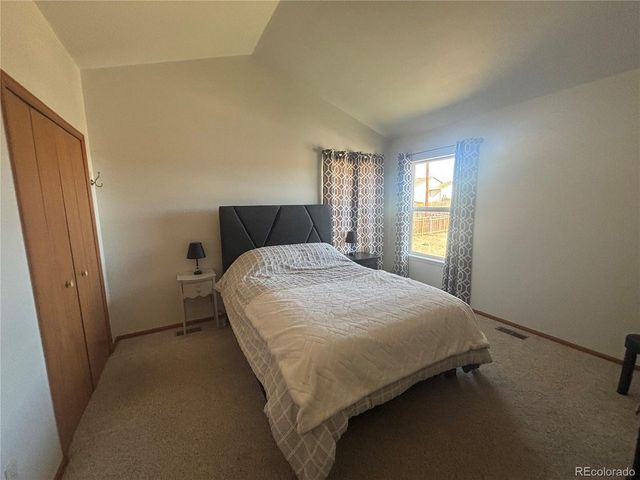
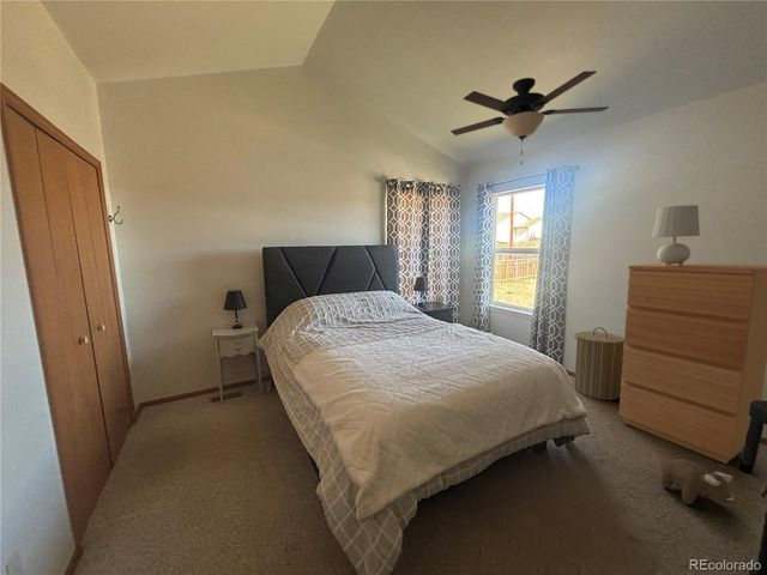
+ ceiling fan [449,69,610,165]
+ plush toy [659,458,735,506]
+ table lamp [651,204,701,266]
+ laundry hamper [573,326,626,401]
+ dresser [617,261,767,465]
